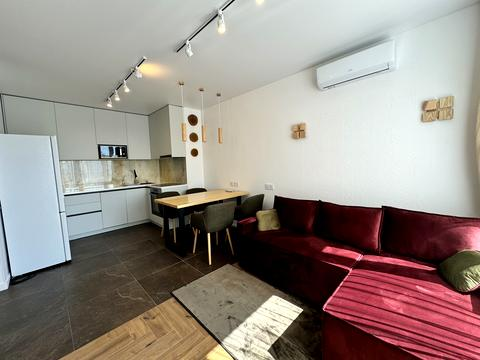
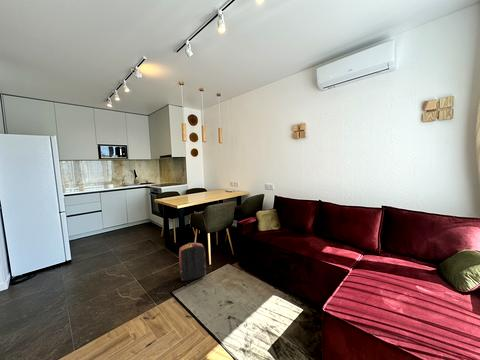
+ backpack [178,242,207,282]
